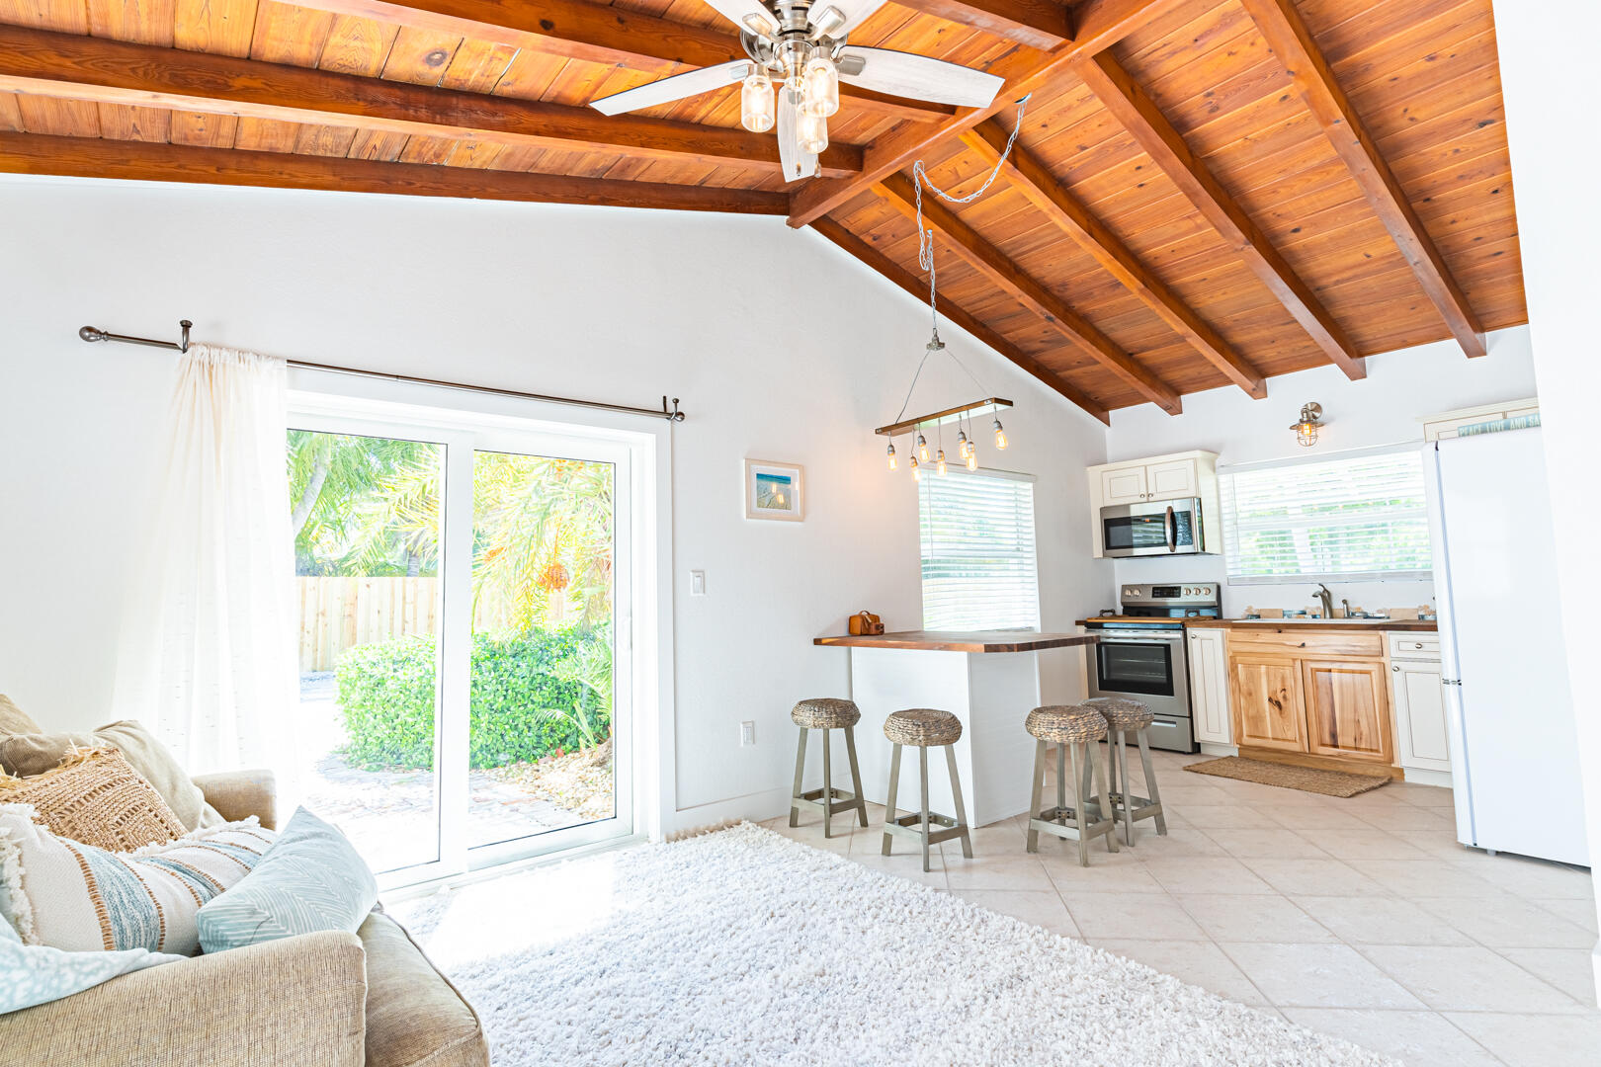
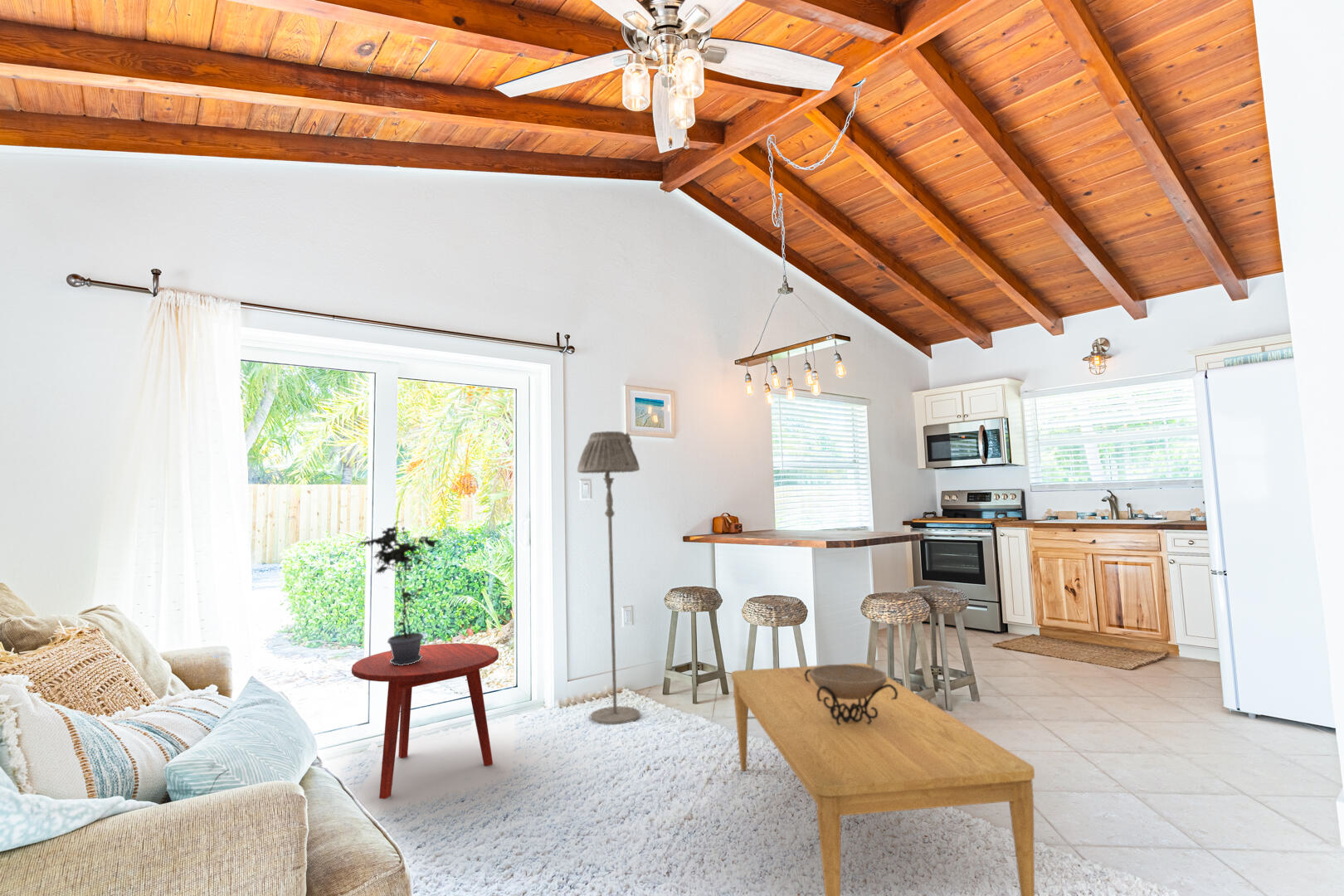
+ coffee table [731,662,1035,896]
+ floor lamp [577,431,640,725]
+ side table [351,642,499,800]
+ decorative bowl [805,664,898,725]
+ potted plant [356,520,441,665]
